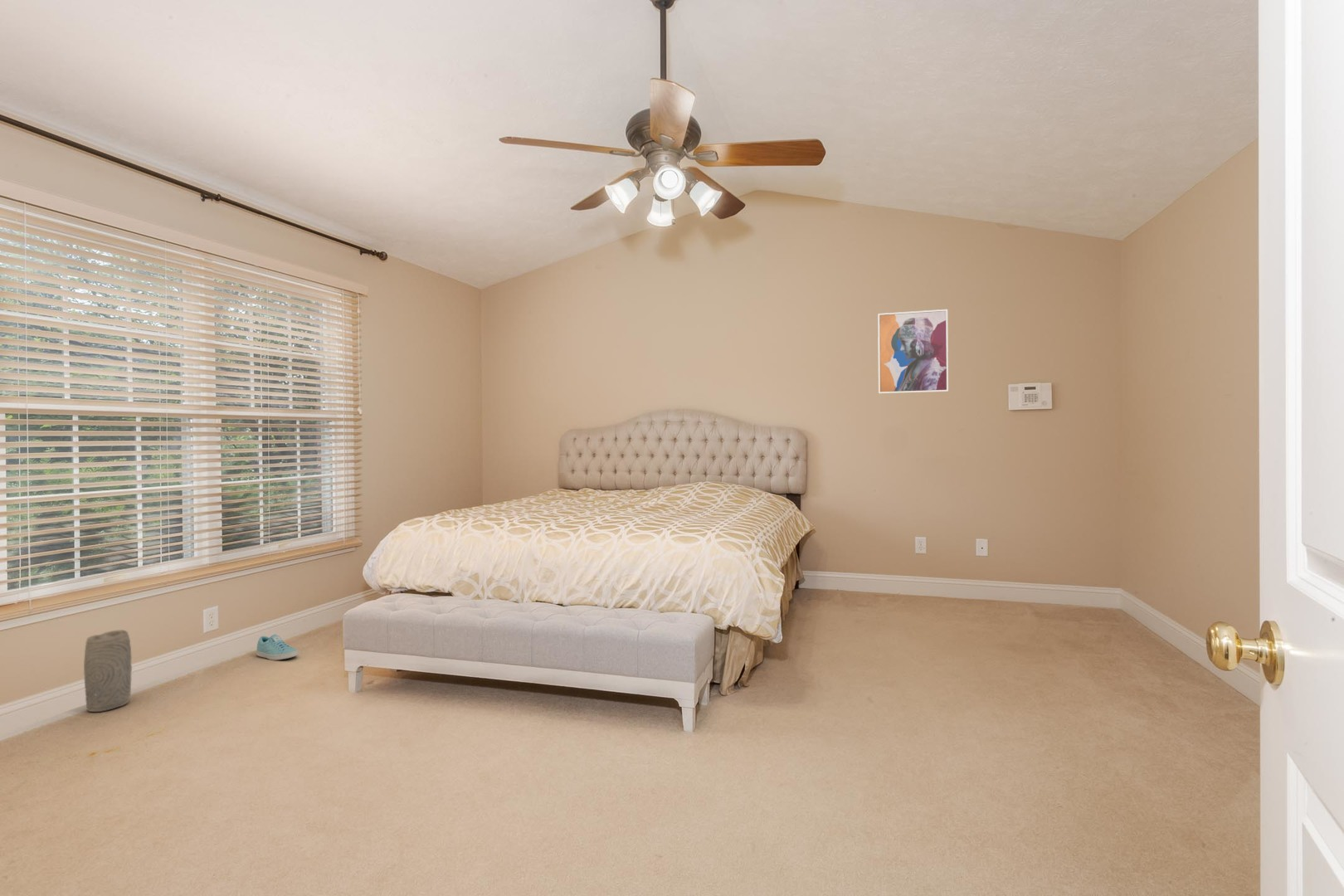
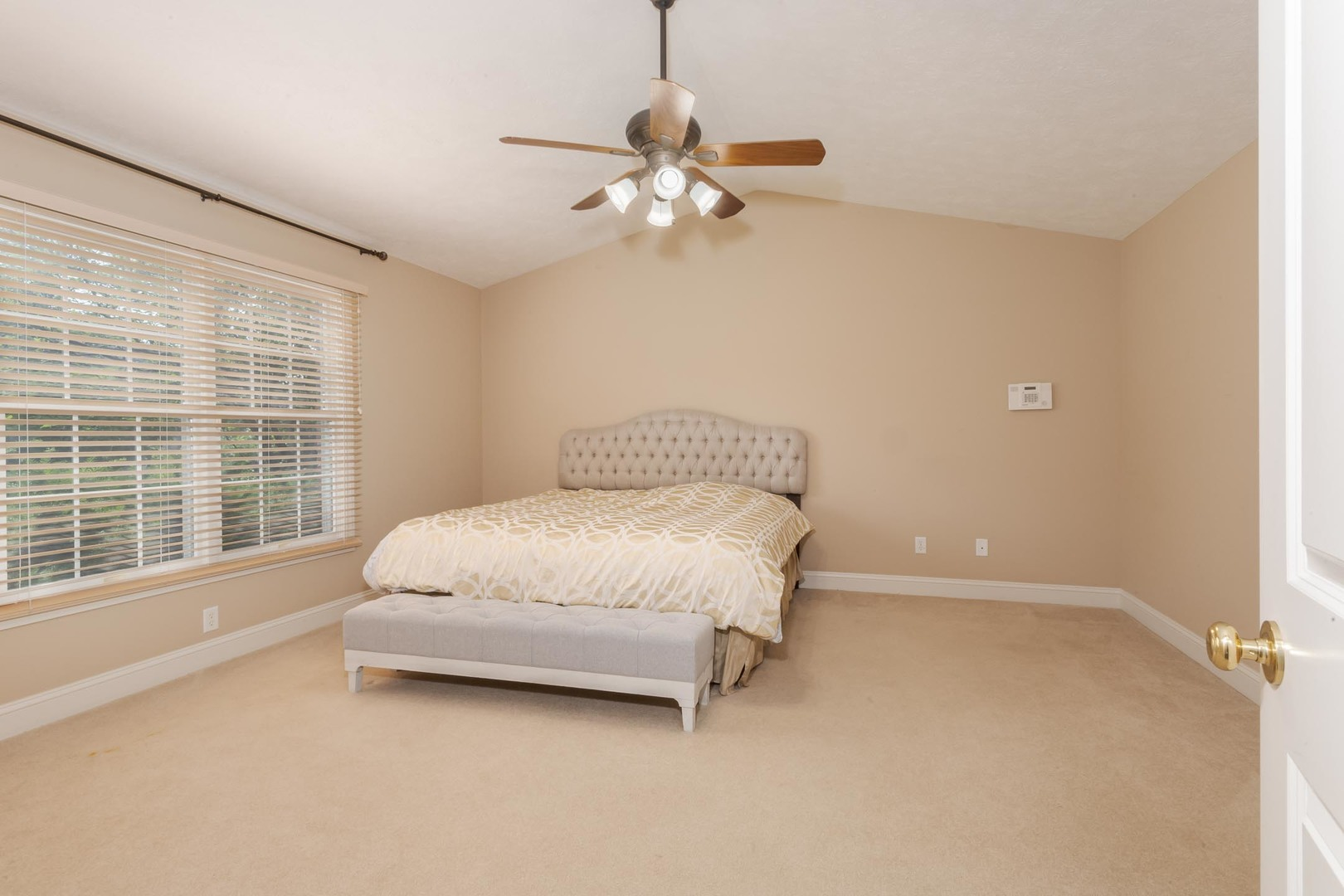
- sneaker [256,634,299,661]
- wall art [877,309,949,394]
- vase [83,629,133,713]
